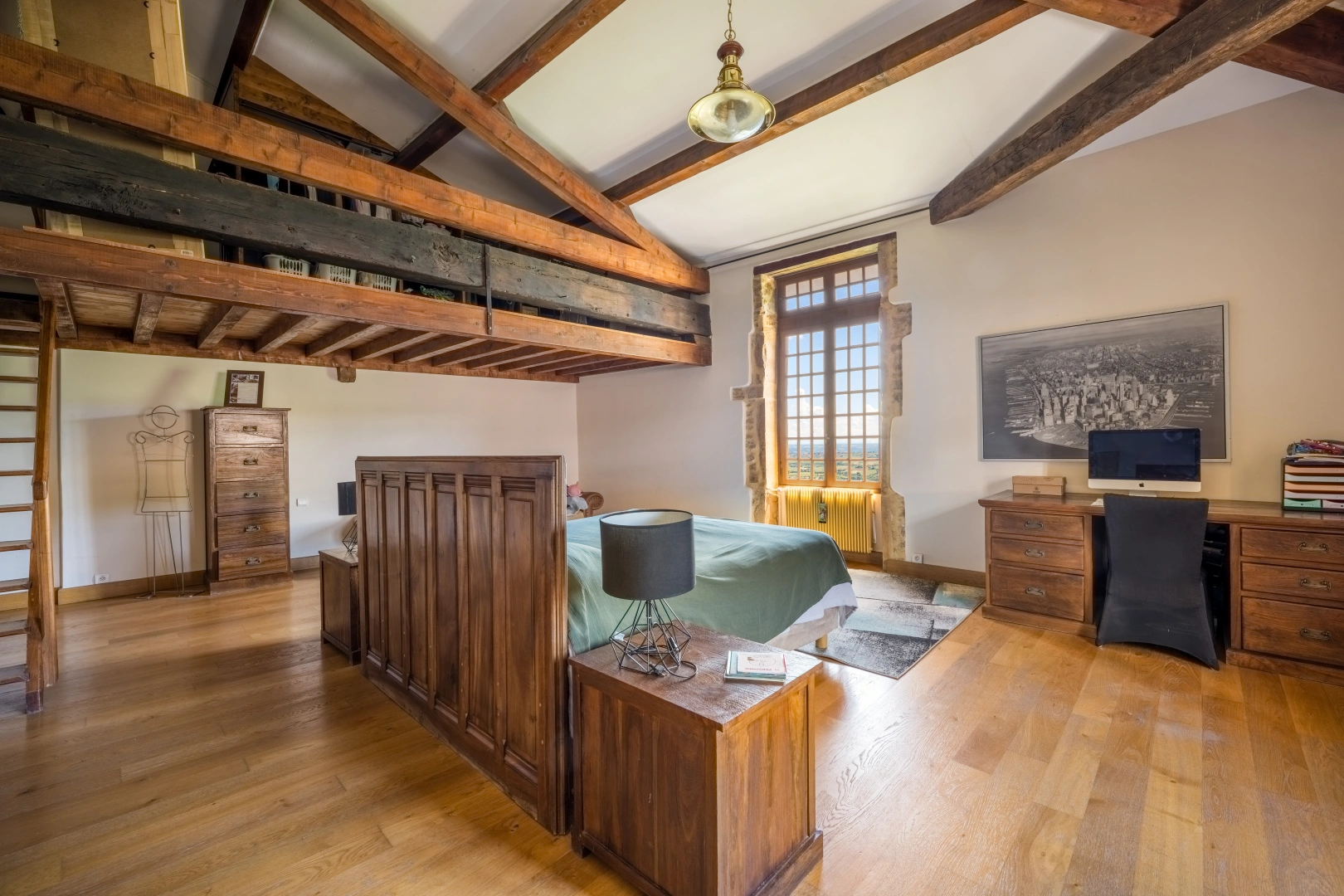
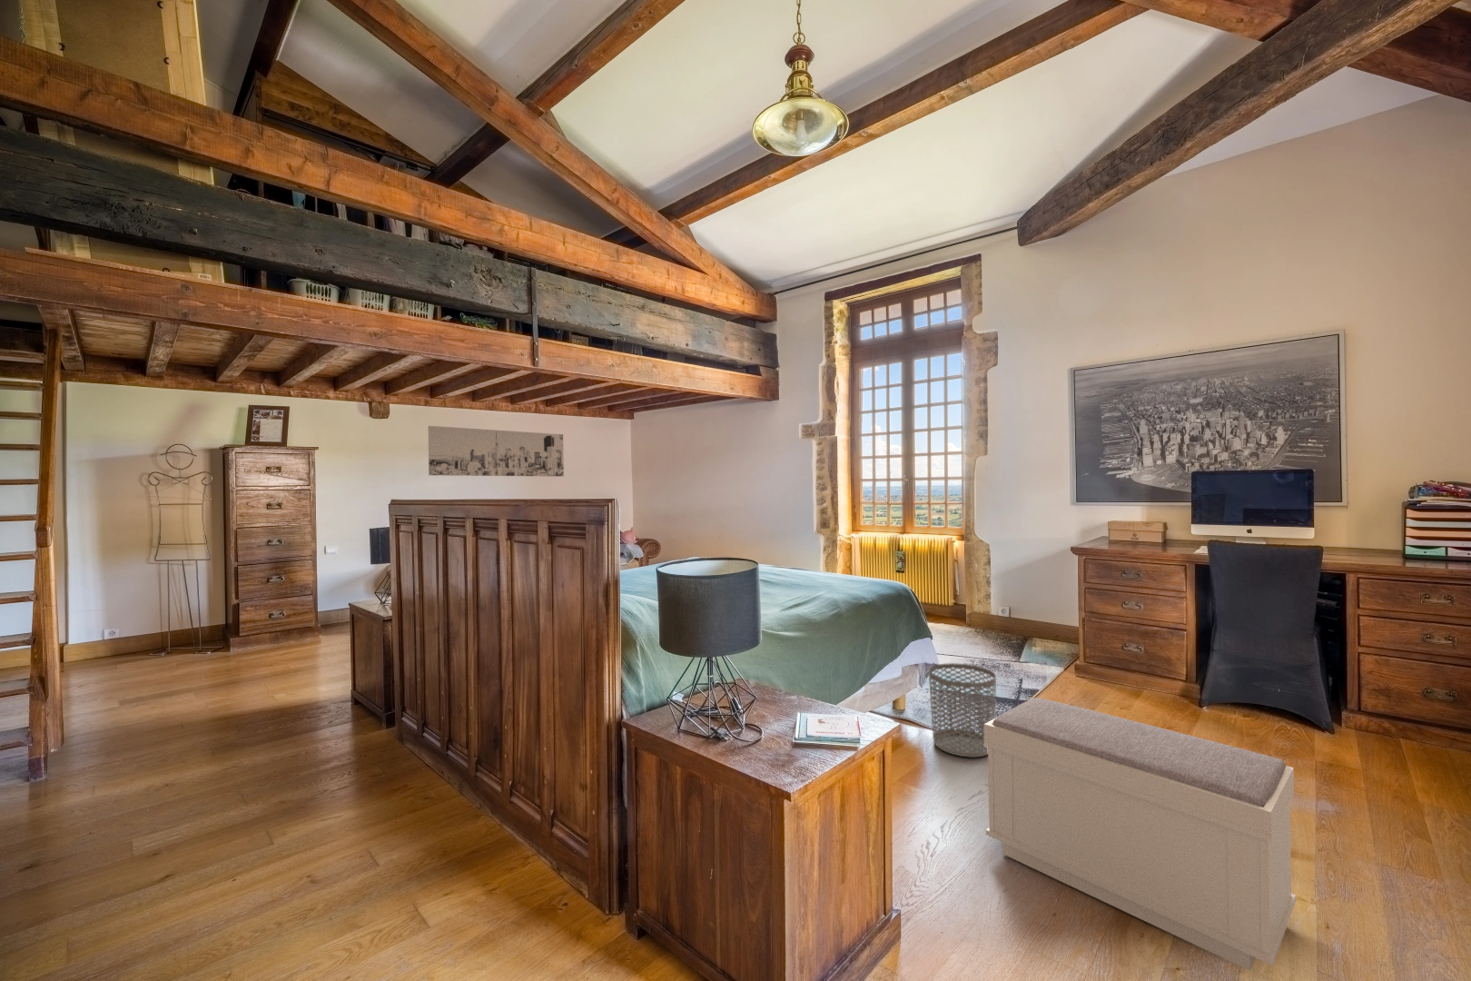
+ bench [983,696,1297,971]
+ waste bin [928,662,997,759]
+ wall art [428,425,565,477]
